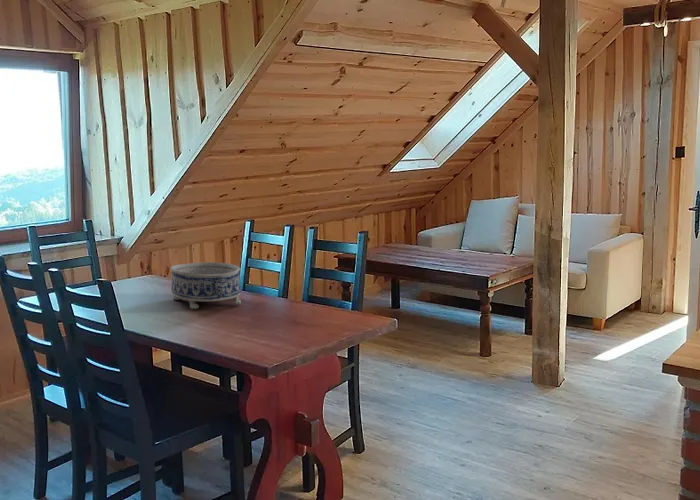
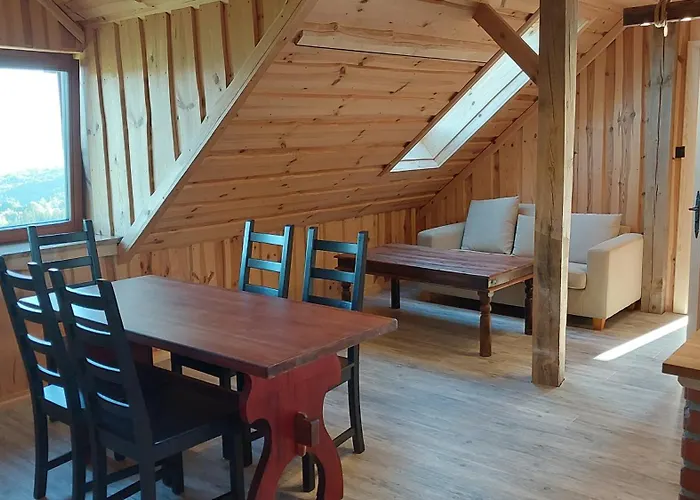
- decorative bowl [170,261,242,310]
